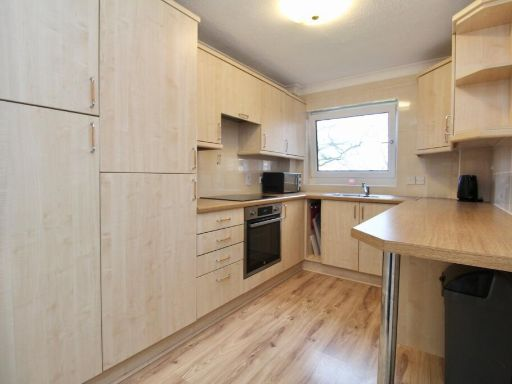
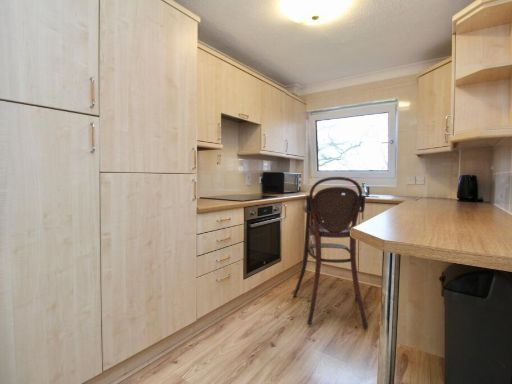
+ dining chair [292,176,369,329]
